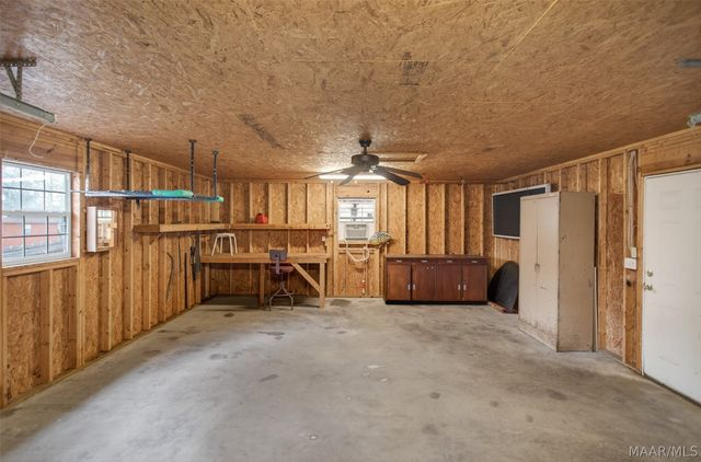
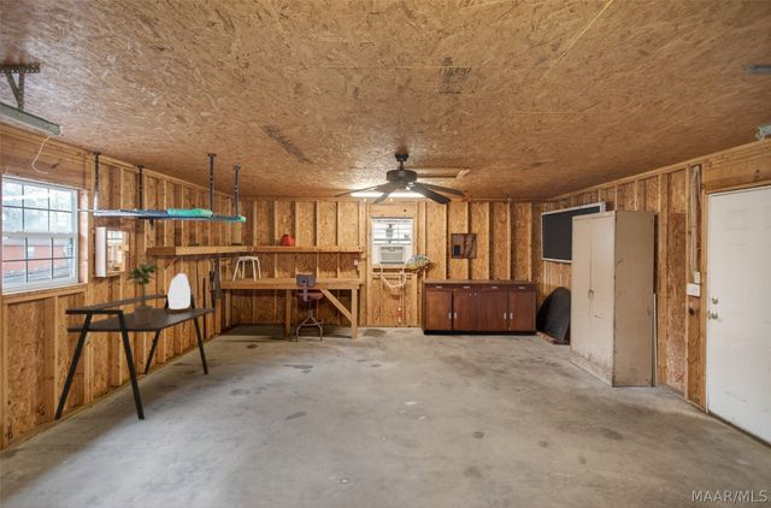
+ wall art [449,232,478,260]
+ table lamp [167,272,192,313]
+ desk [53,294,219,421]
+ potted plant [122,260,164,324]
